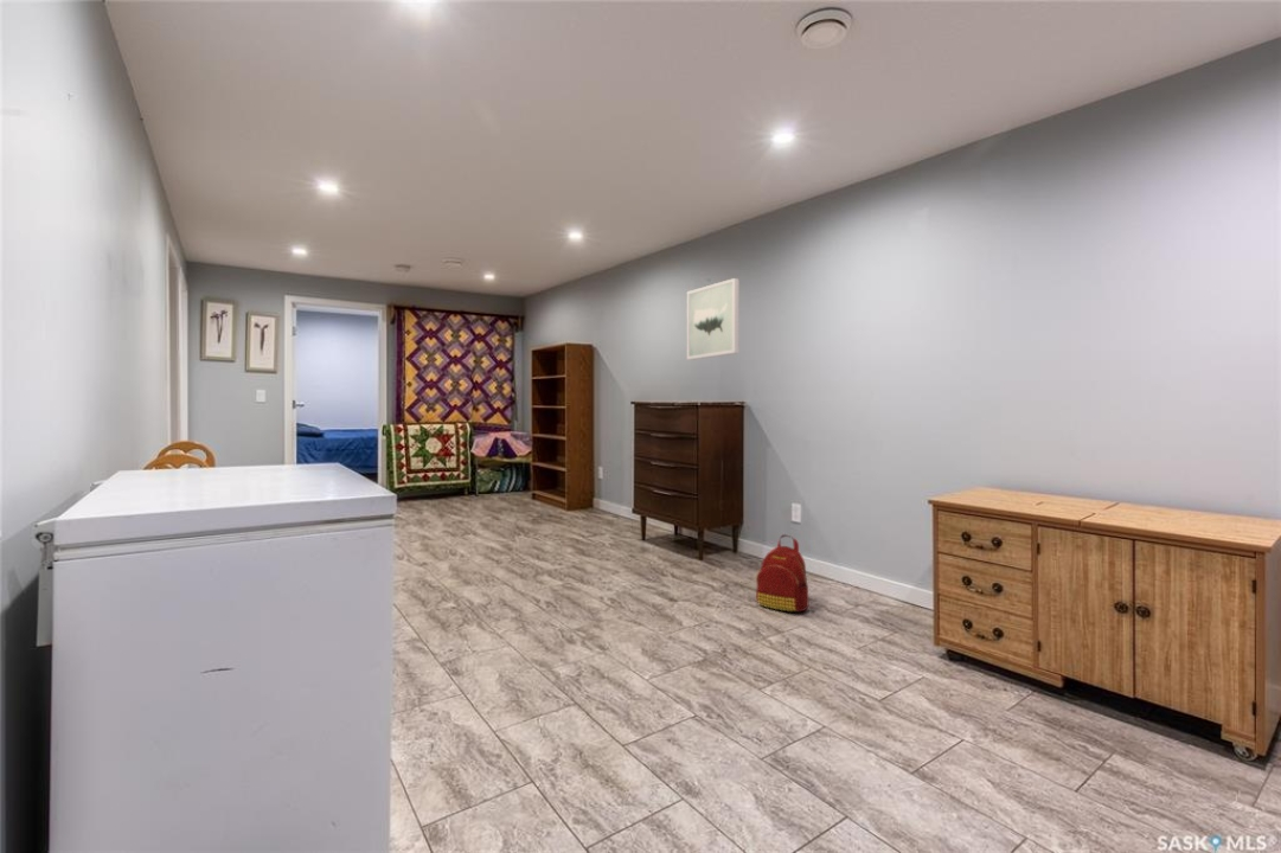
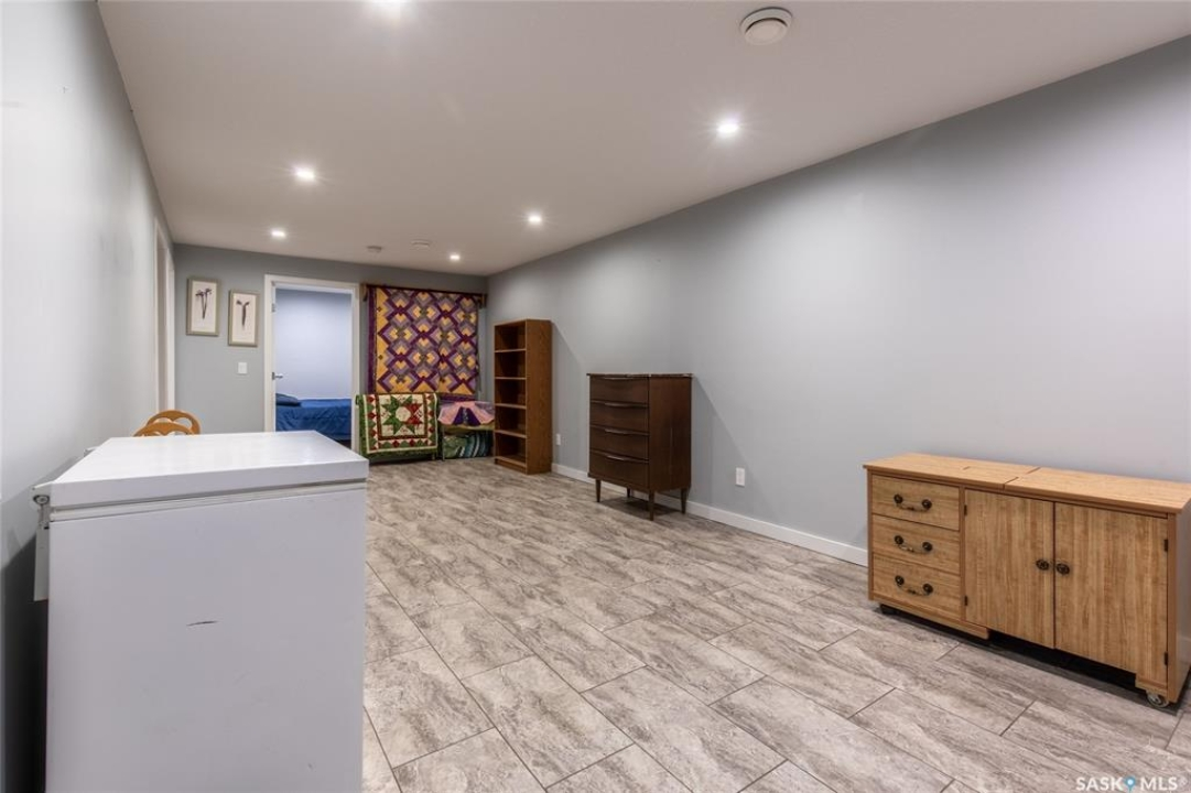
- backpack [755,533,809,614]
- wall art [686,277,739,361]
